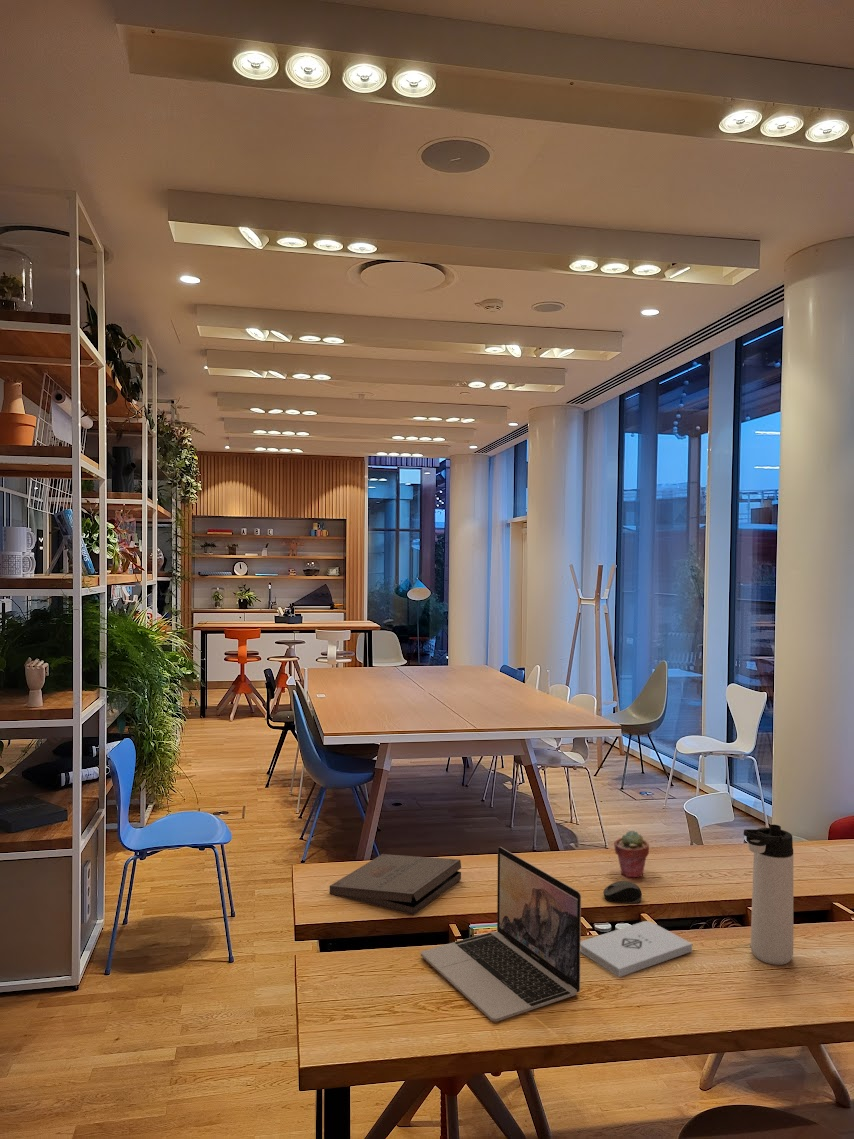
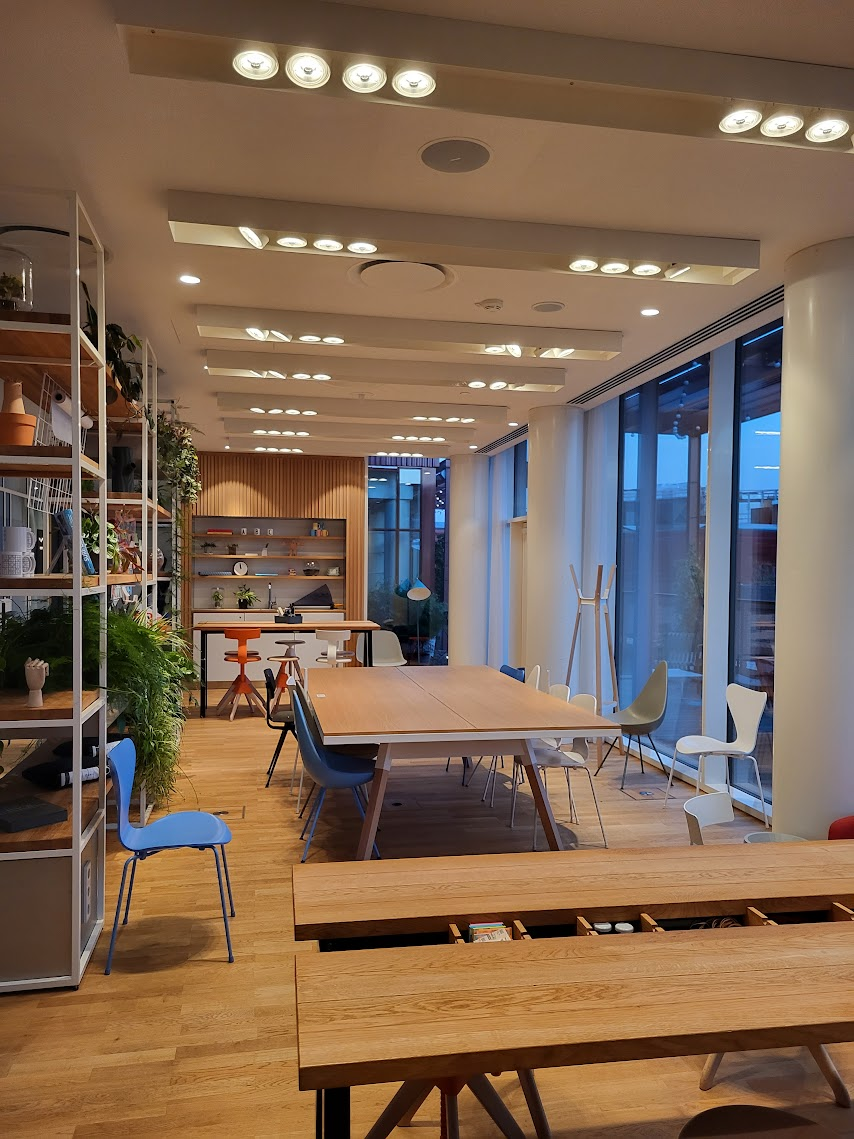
- notepad [580,920,693,978]
- pizza box [329,853,462,916]
- laptop [420,846,582,1023]
- potted succulent [613,829,650,879]
- thermos bottle [743,824,794,966]
- computer mouse [602,880,643,904]
